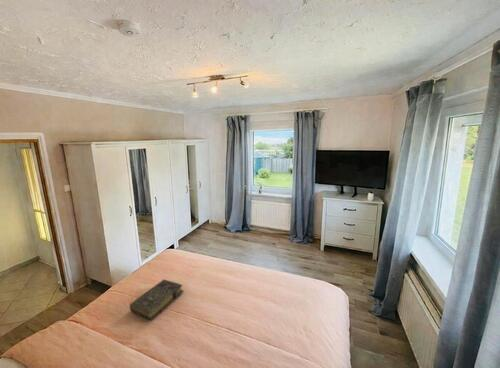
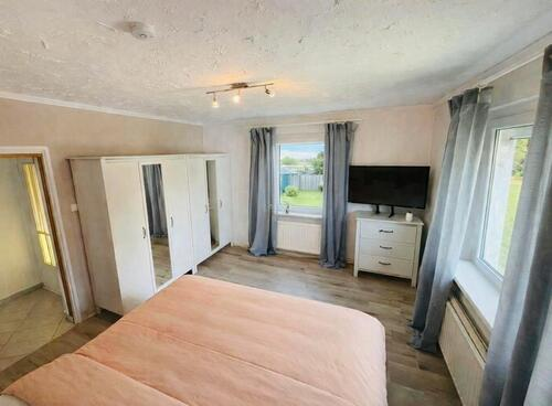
- book [129,279,185,321]
